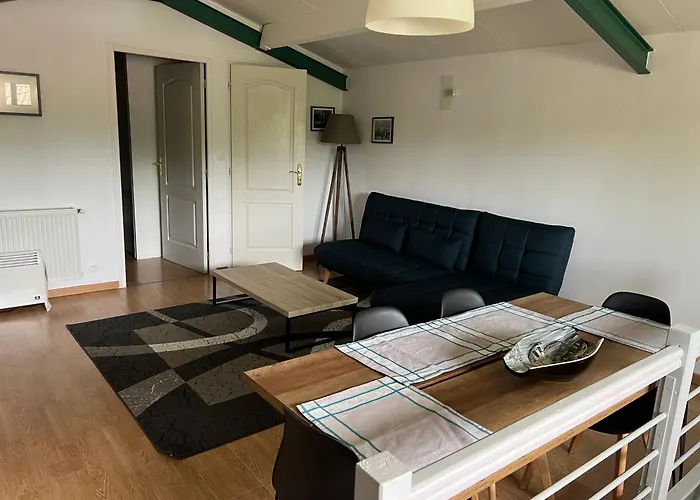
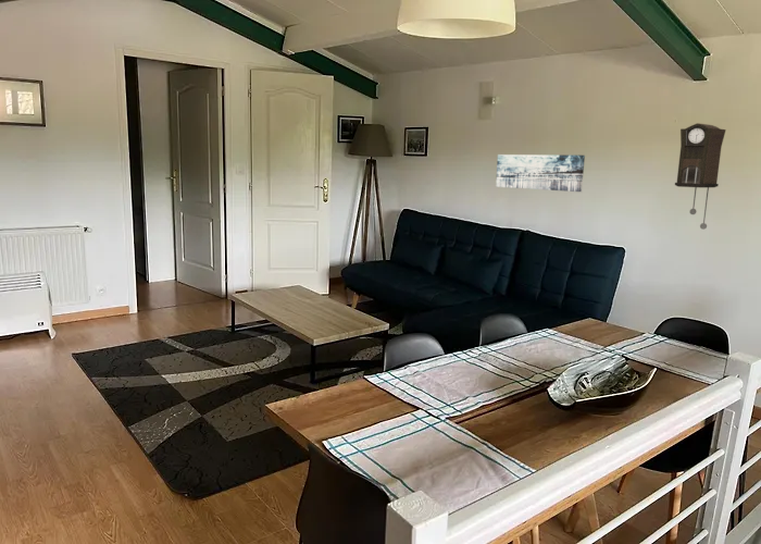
+ pendulum clock [674,122,727,231]
+ wall art [495,153,586,193]
